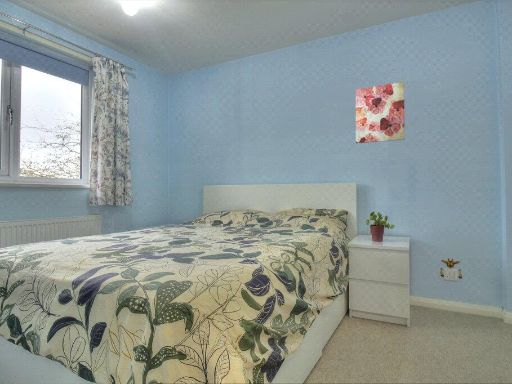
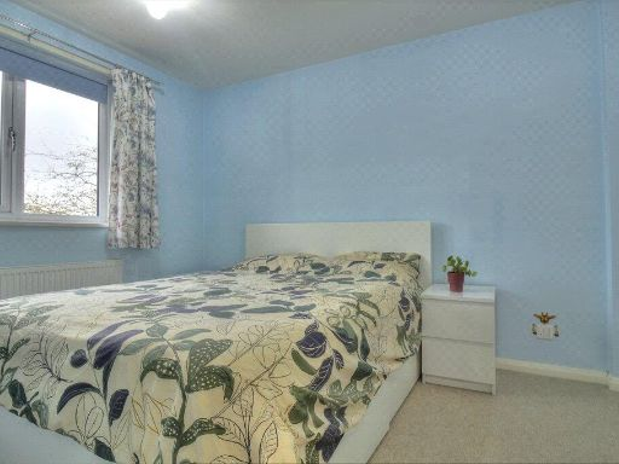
- wall art [355,81,406,144]
